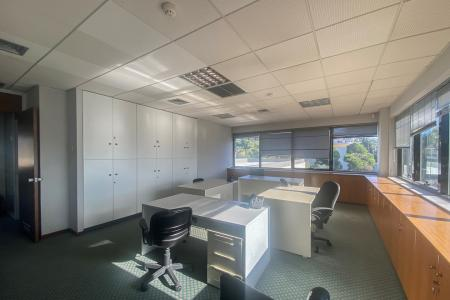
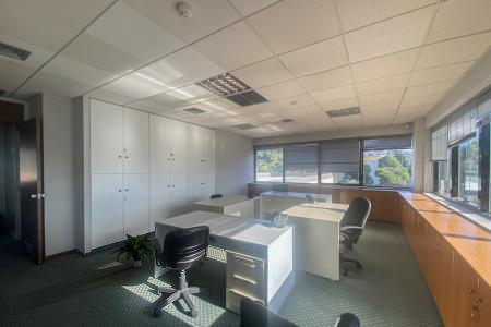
+ potted plant [110,231,154,268]
